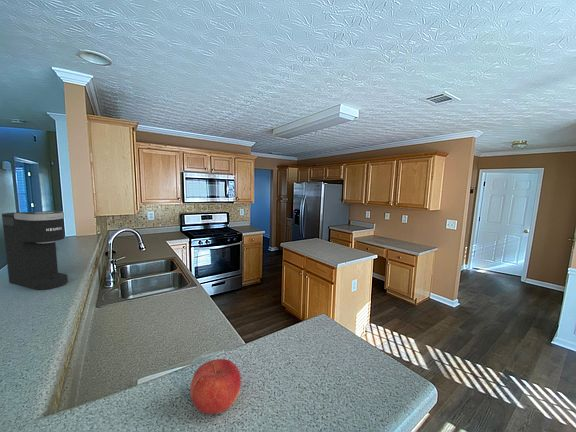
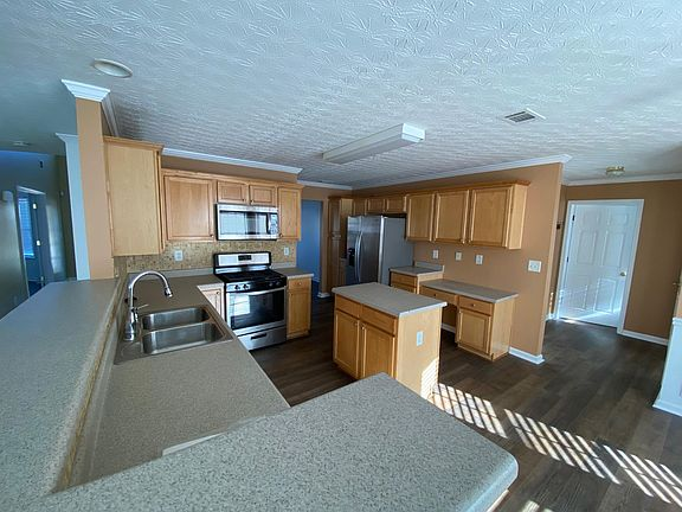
- coffee maker [1,210,69,291]
- fruit [189,358,242,415]
